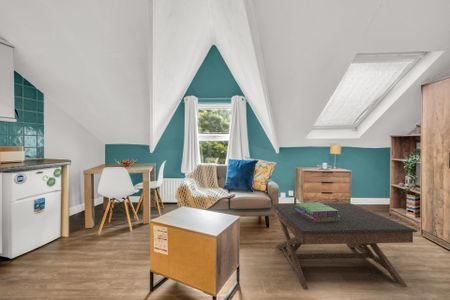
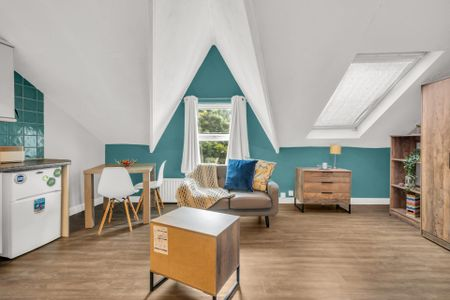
- stack of books [295,201,340,222]
- coffee table [271,202,419,291]
